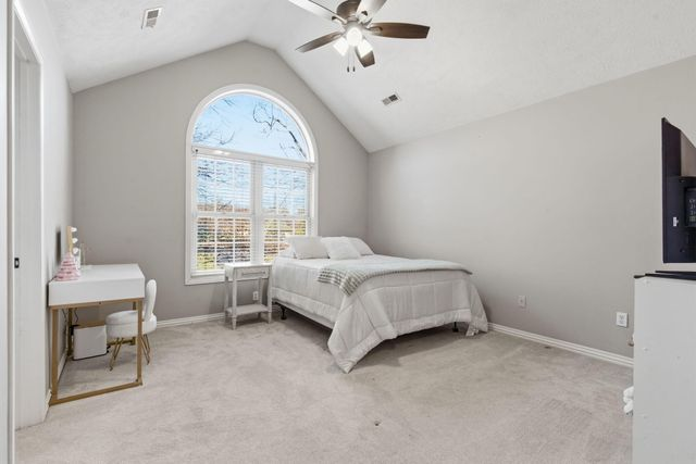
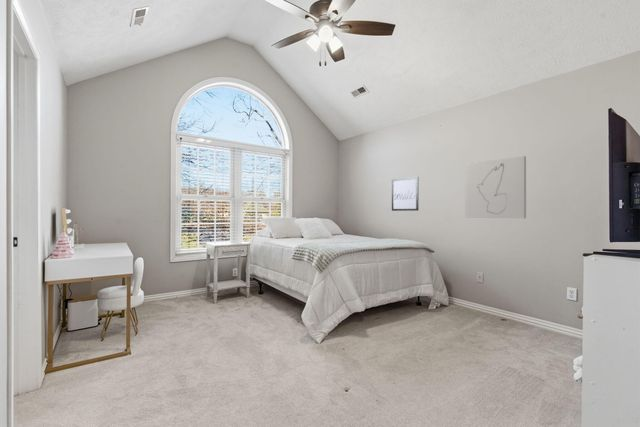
+ wall art [464,155,527,219]
+ wall art [391,176,419,212]
